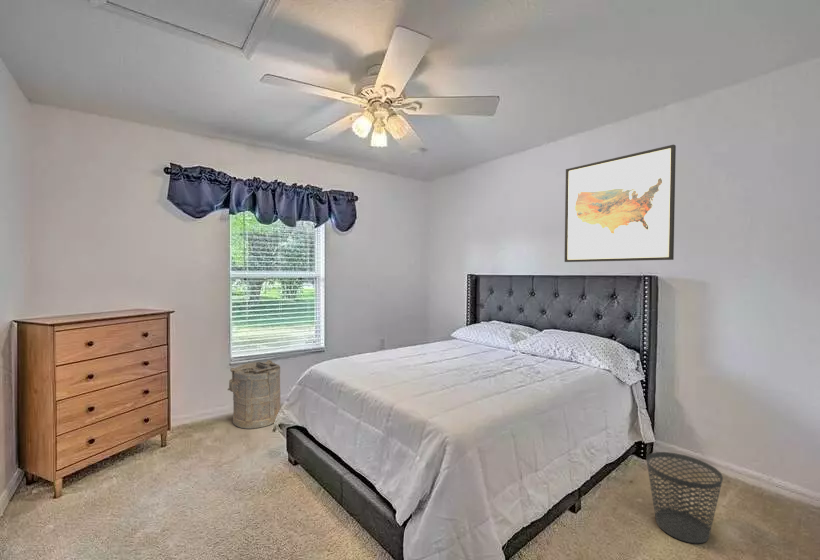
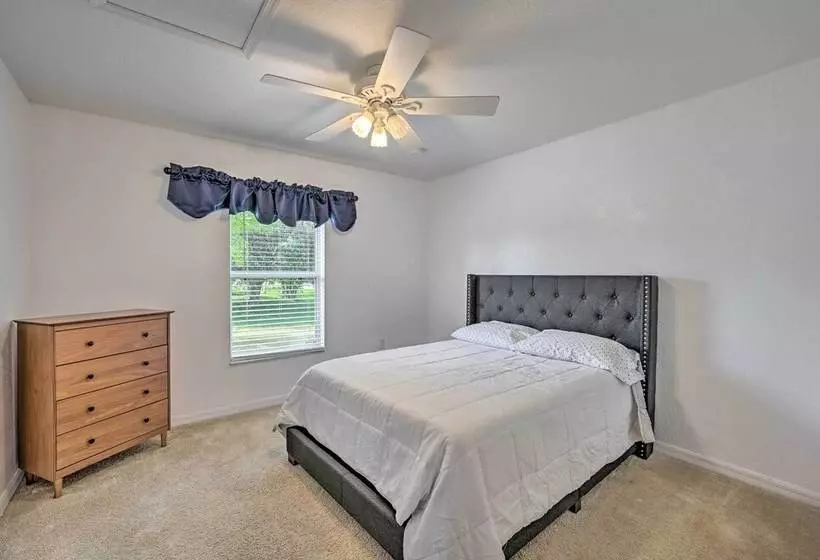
- wall art [564,144,677,263]
- laundry hamper [227,359,281,430]
- wastebasket [645,451,724,544]
